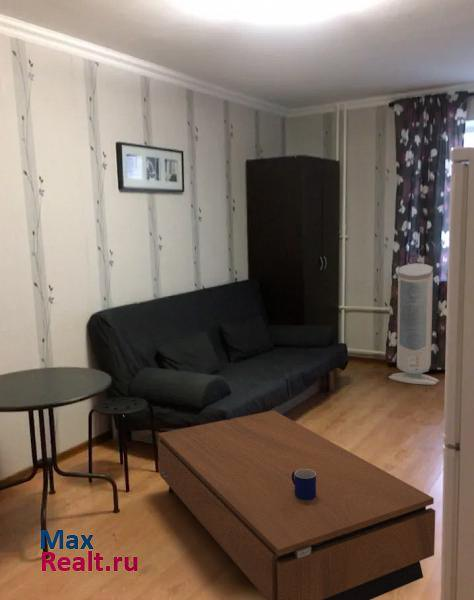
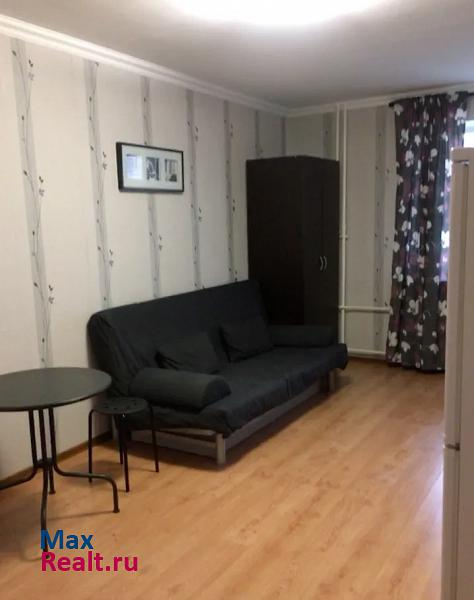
- mug [292,469,316,500]
- air purifier [388,263,440,386]
- coffee table [157,409,436,600]
